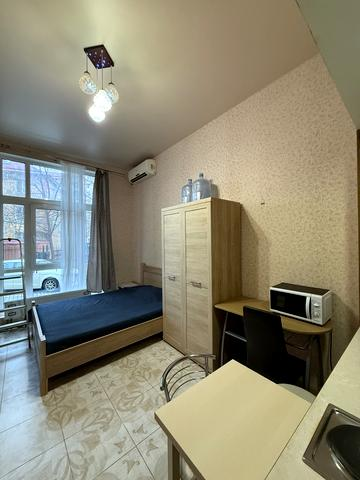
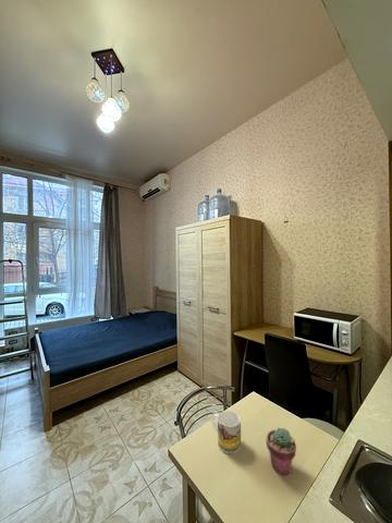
+ mug [211,410,242,454]
+ potted succulent [266,427,297,476]
